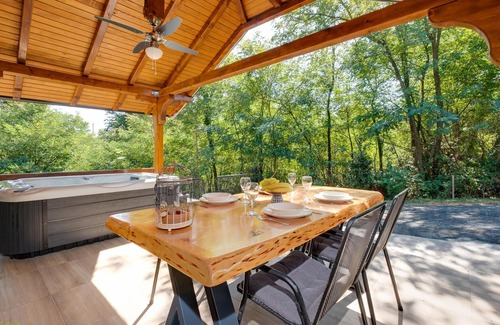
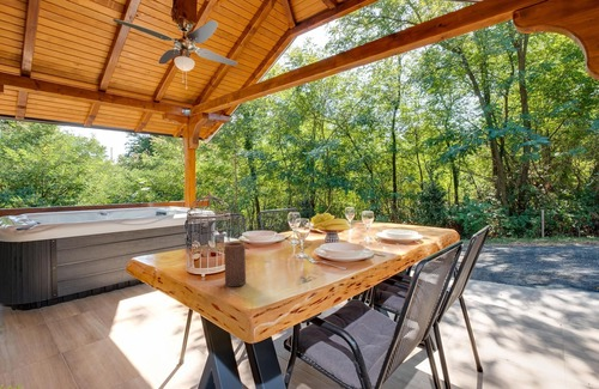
+ candle [224,241,247,287]
